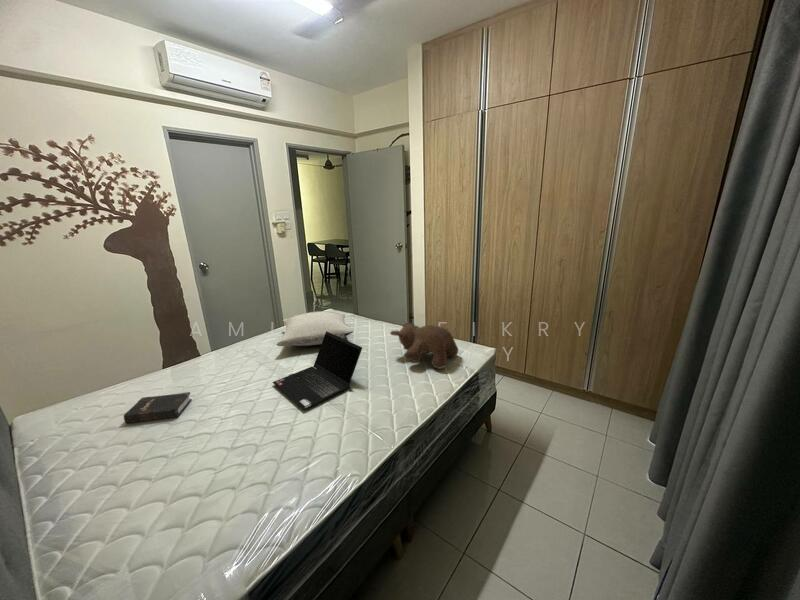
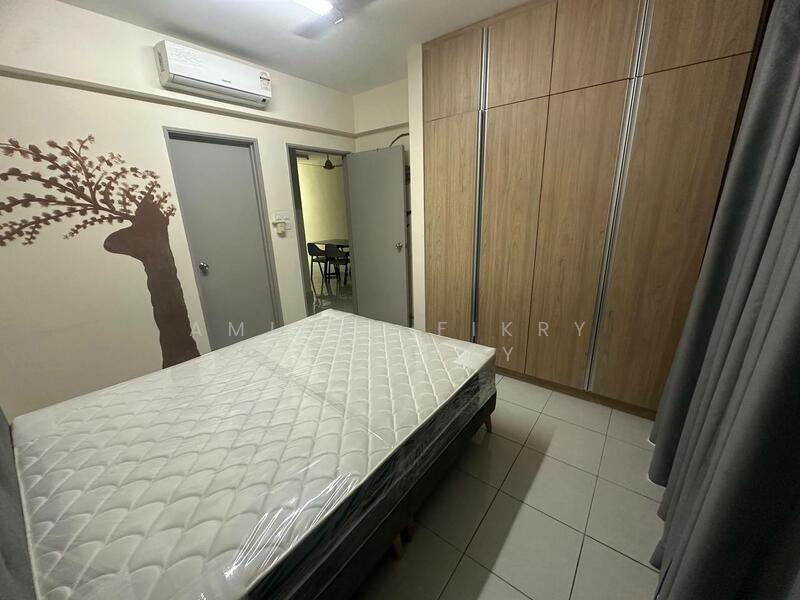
- teddy bear [389,322,459,370]
- pillow [275,310,354,347]
- laptop computer [272,331,363,410]
- hardback book [123,391,193,424]
